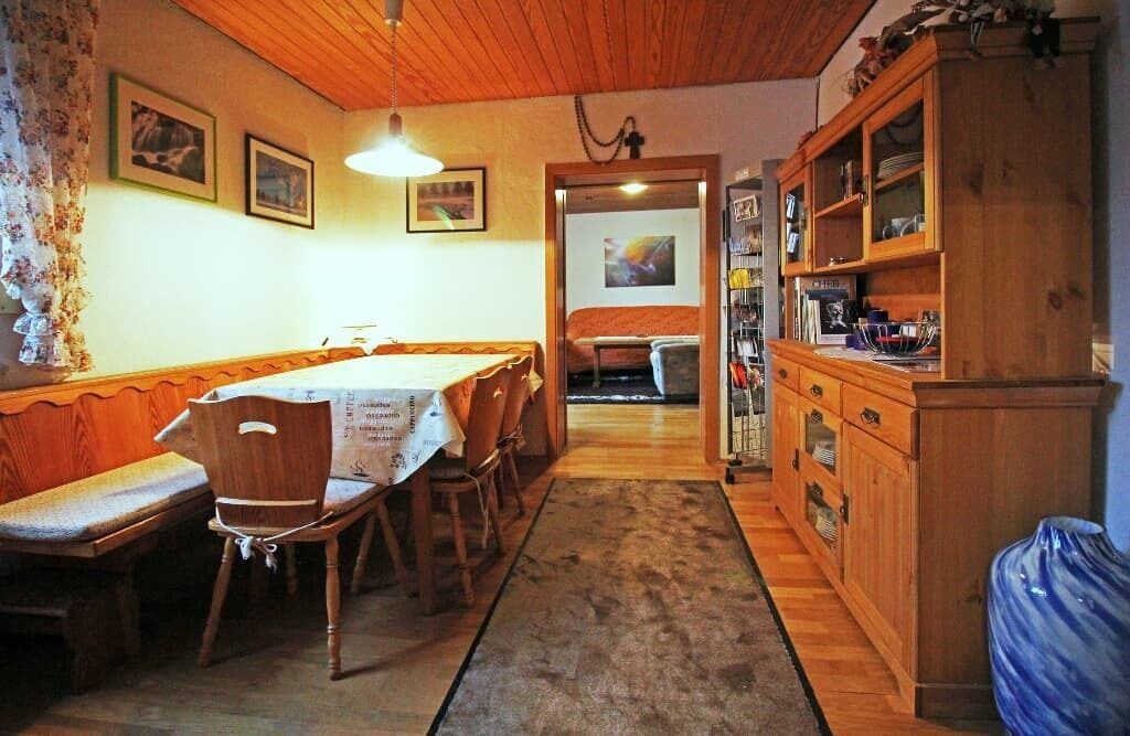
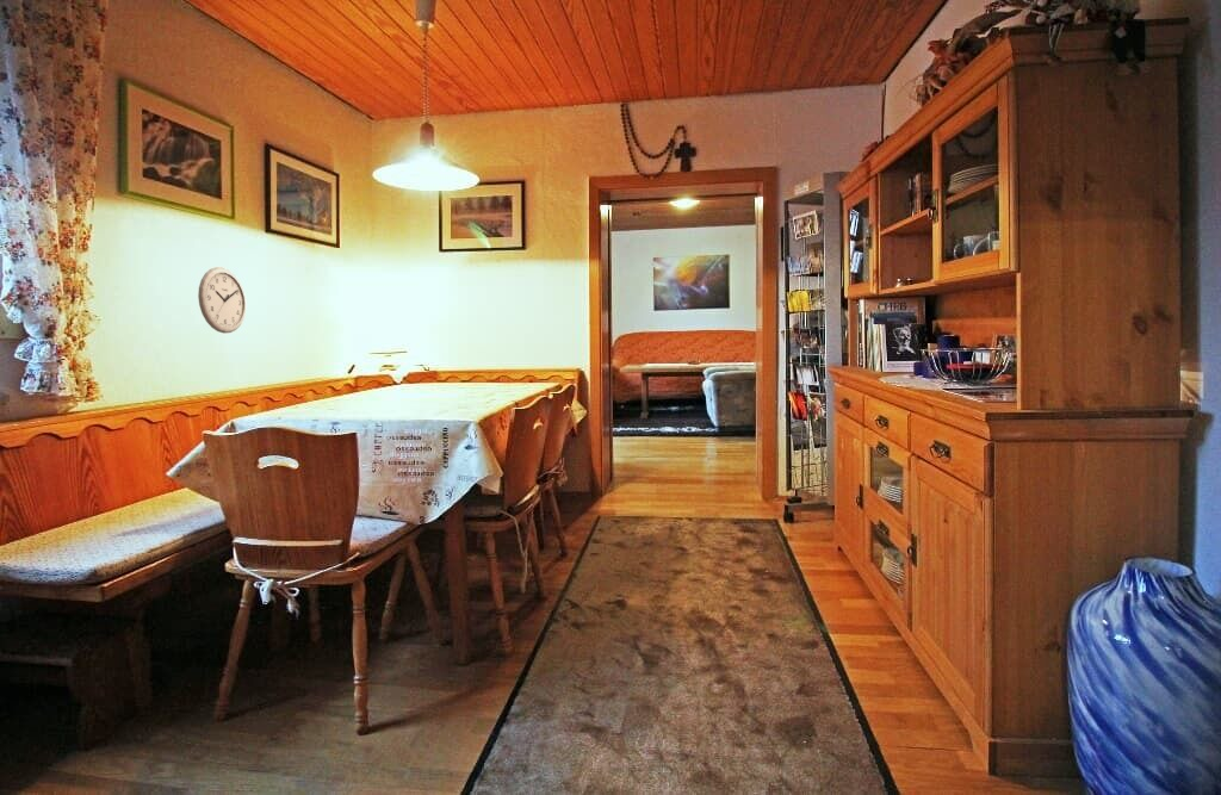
+ wall clock [197,266,247,335]
